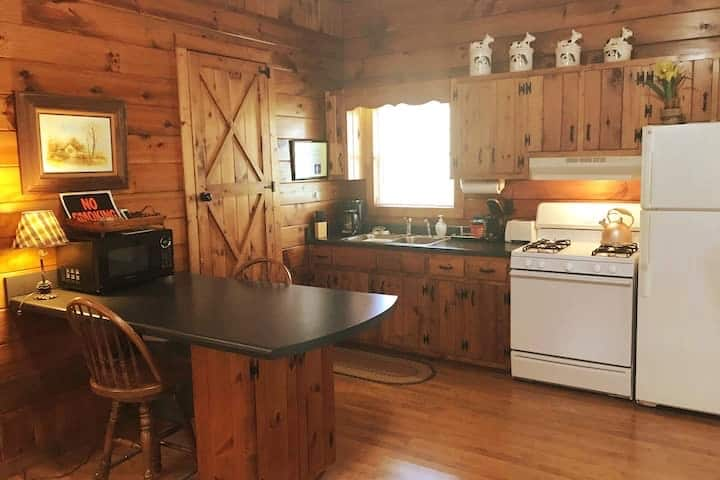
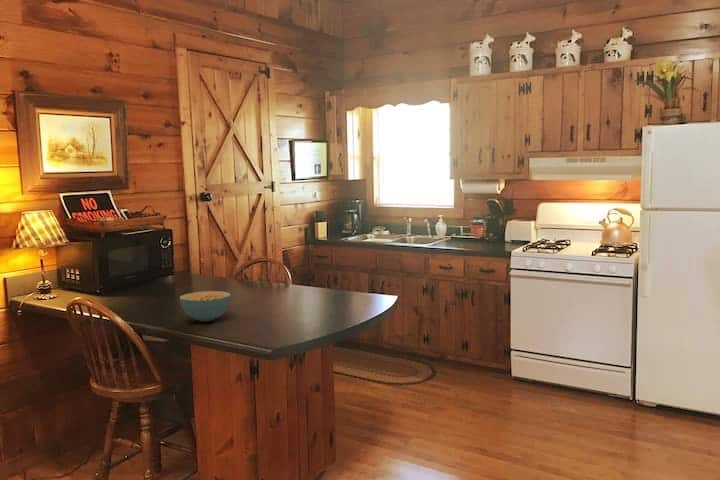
+ cereal bowl [179,290,231,323]
